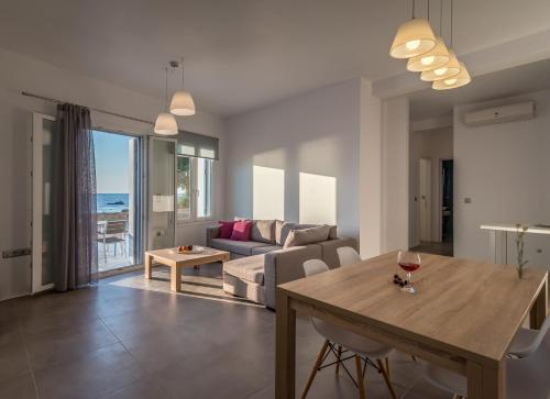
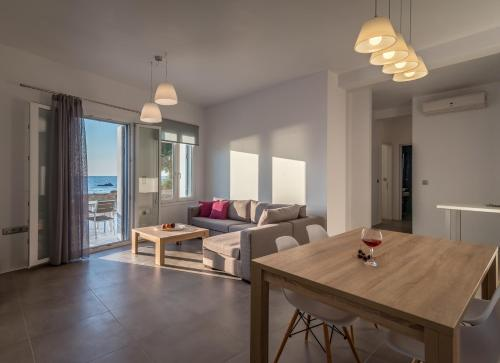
- flower [514,222,542,279]
